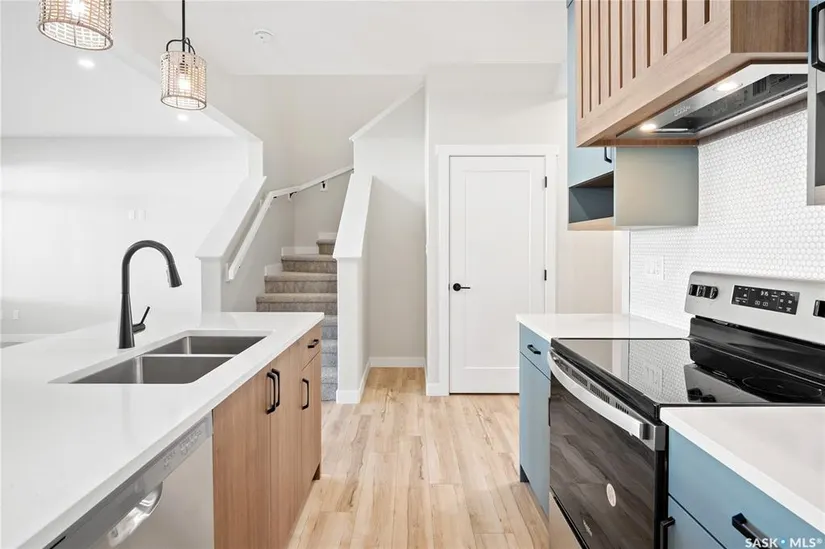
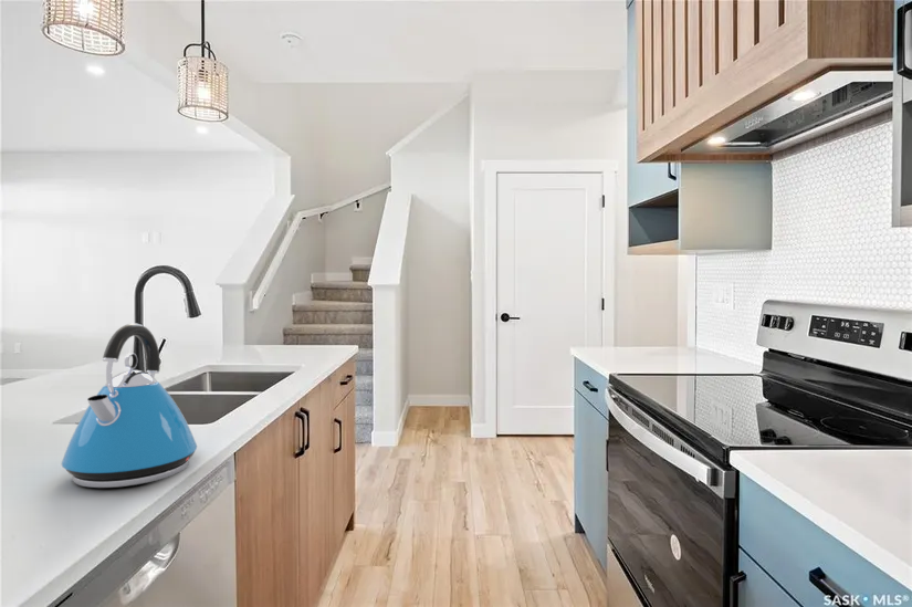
+ kettle [60,323,198,489]
